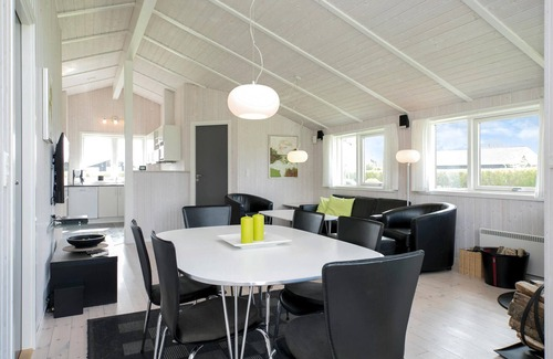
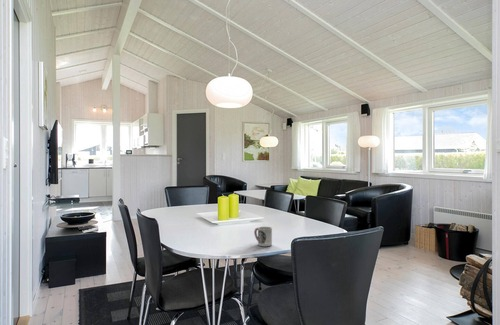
+ cup [253,226,273,247]
